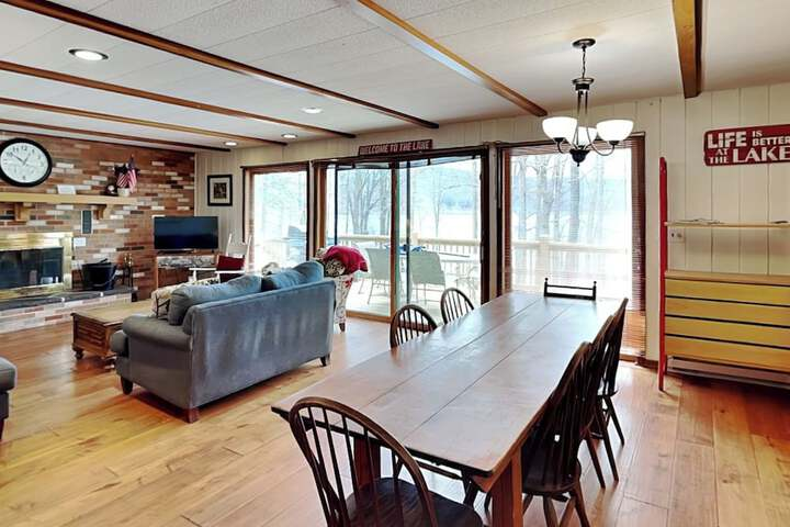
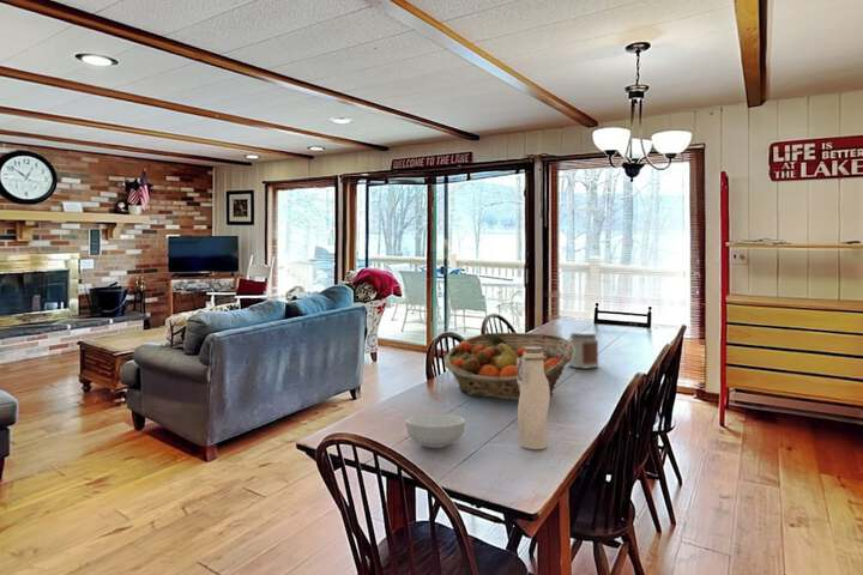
+ cereal bowl [405,413,466,449]
+ jar [566,331,601,369]
+ water bottle [517,347,551,450]
+ fruit basket [443,332,574,401]
